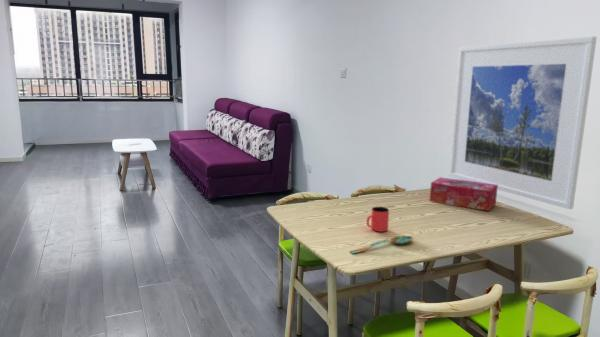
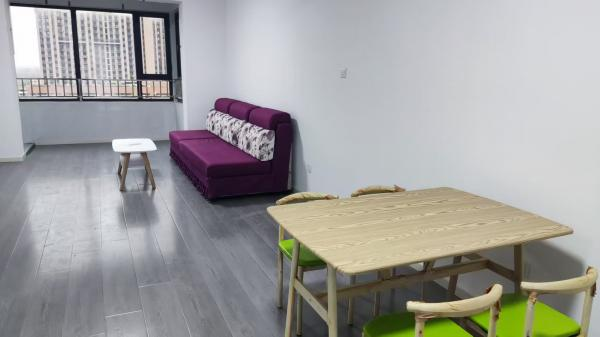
- spoon [349,235,415,254]
- cup [366,206,390,233]
- tissue box [429,176,498,212]
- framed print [448,35,598,210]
